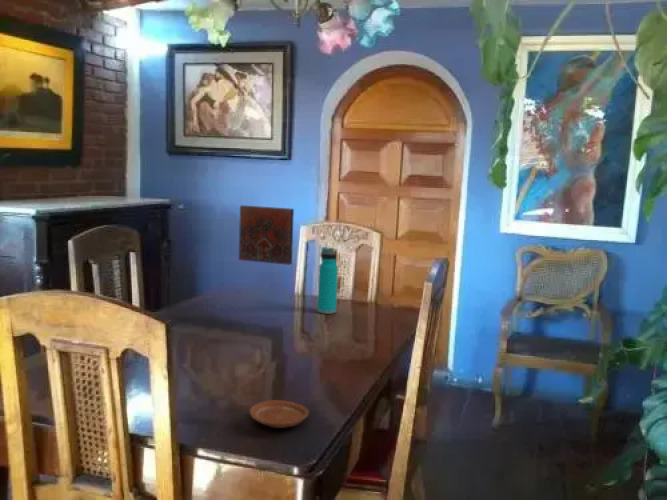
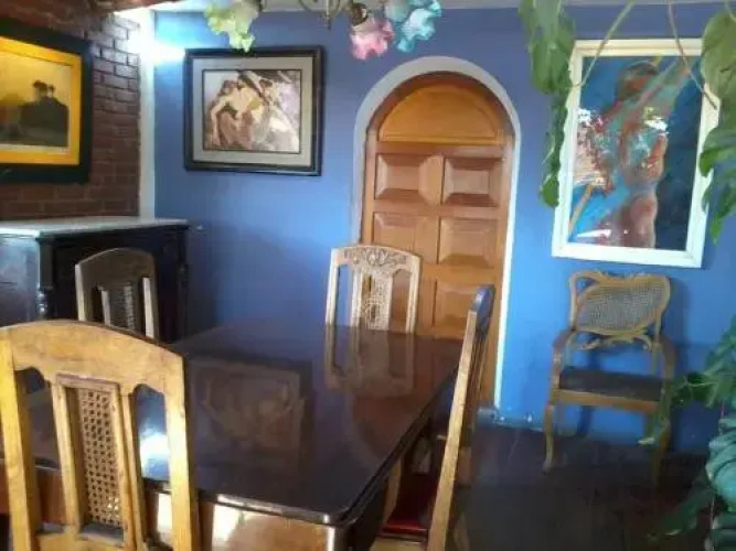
- decorative tile [238,205,295,266]
- water bottle [316,246,339,315]
- plate [249,399,310,429]
